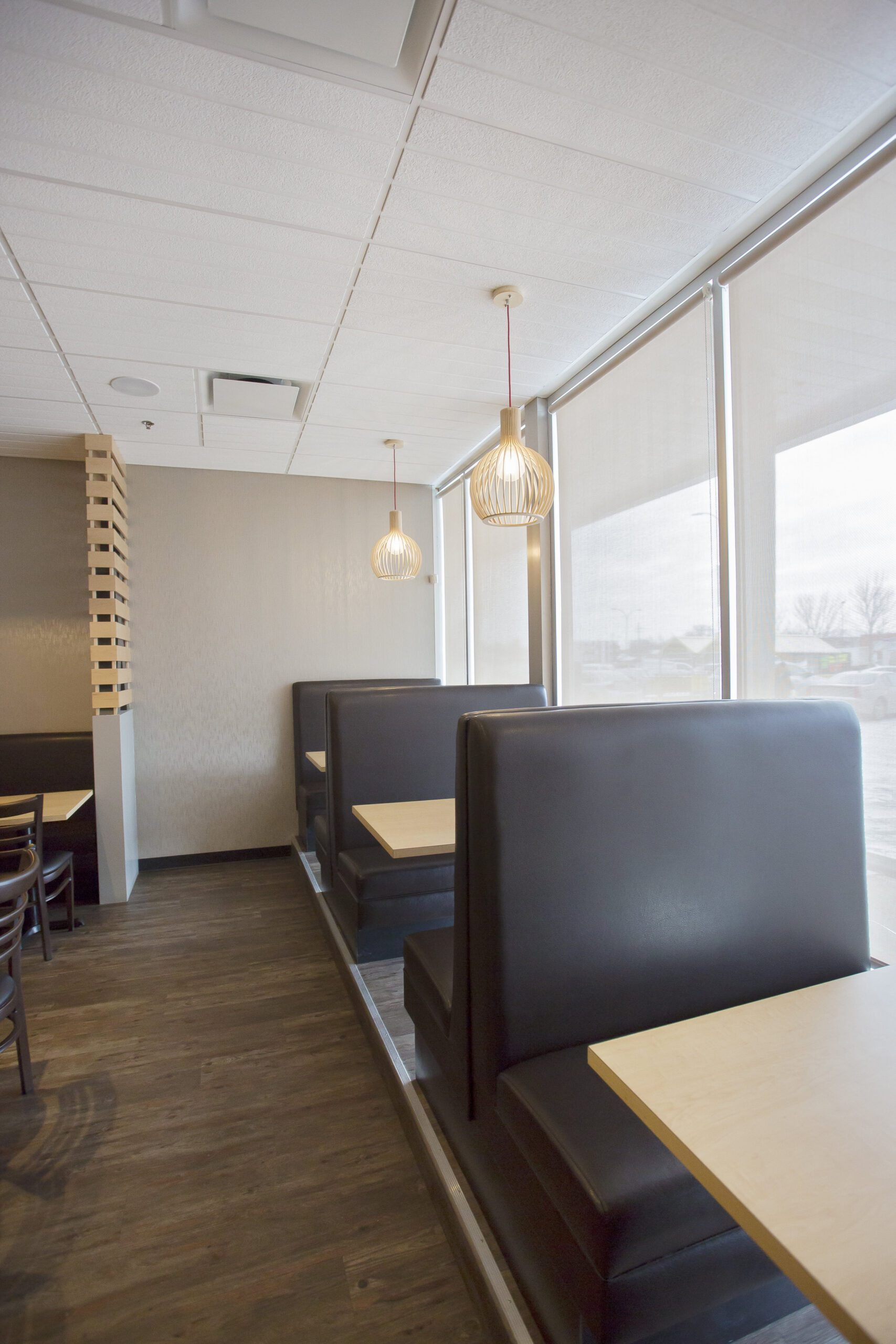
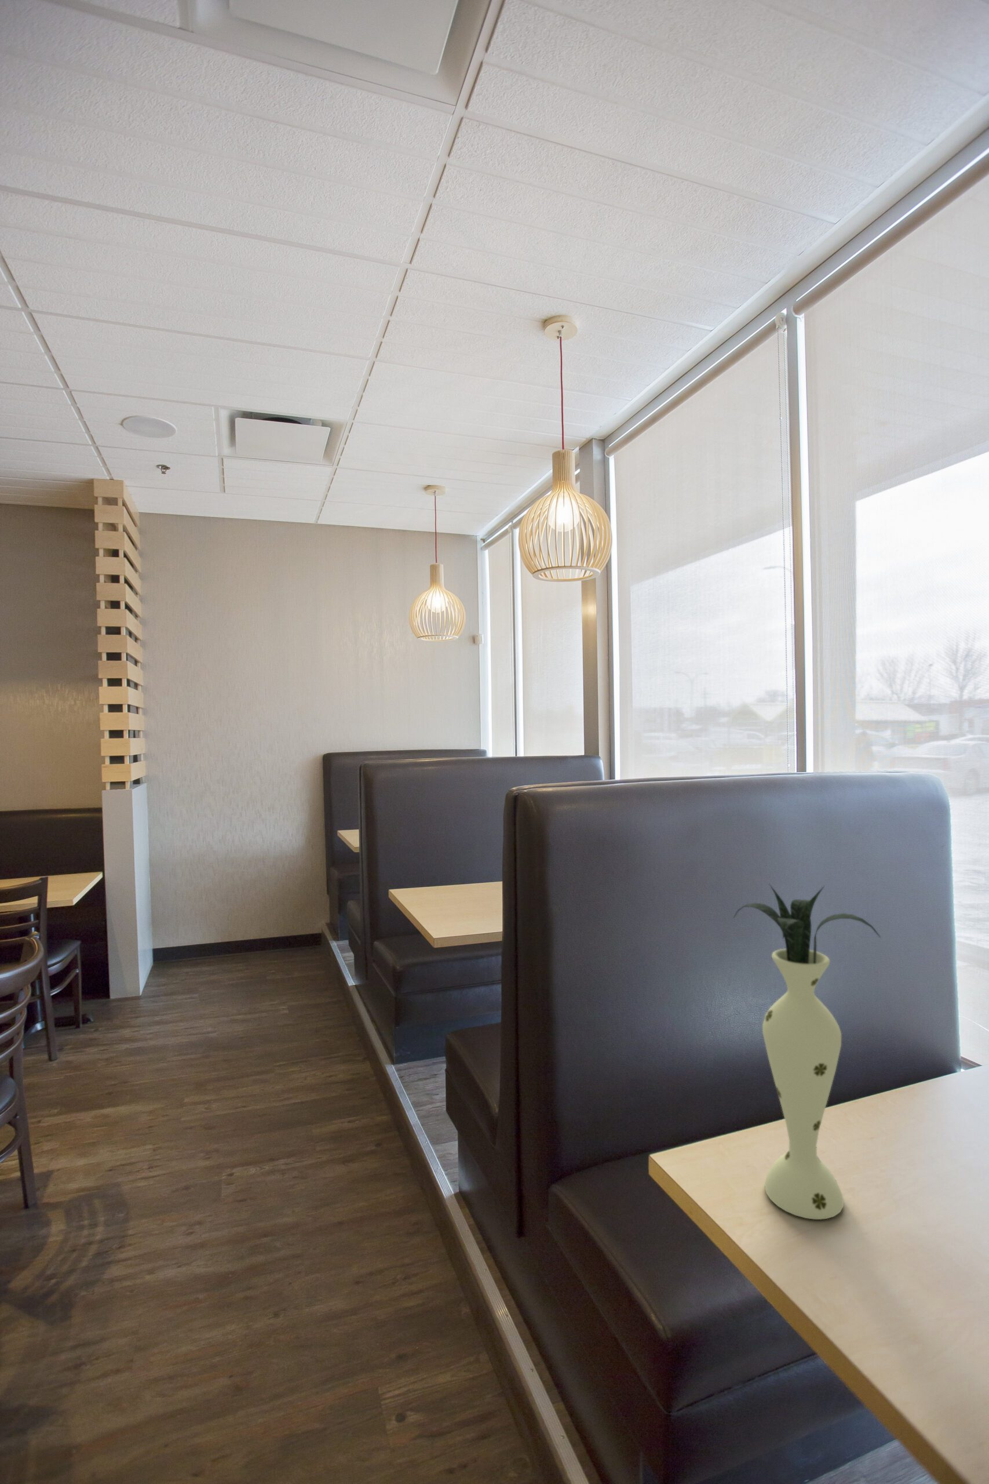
+ vase [732,883,881,1220]
